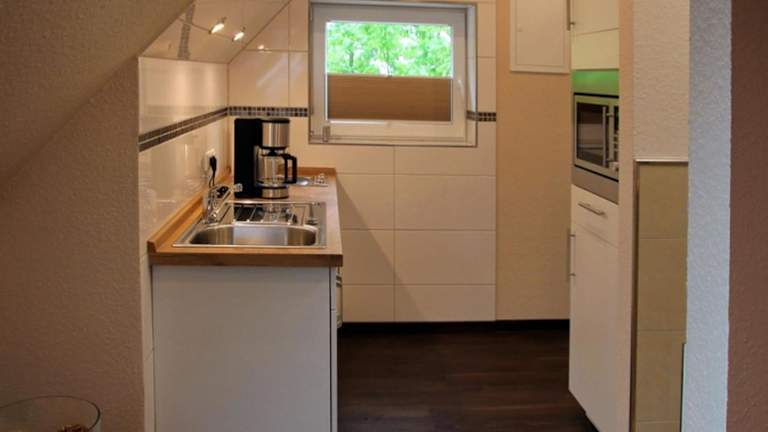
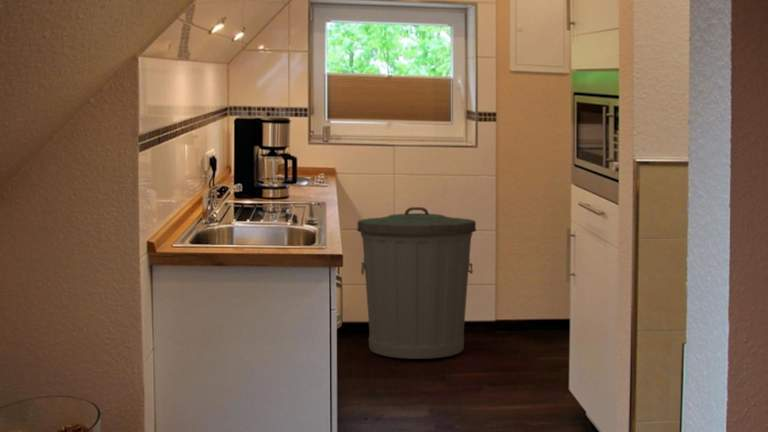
+ trash can [356,206,477,360]
